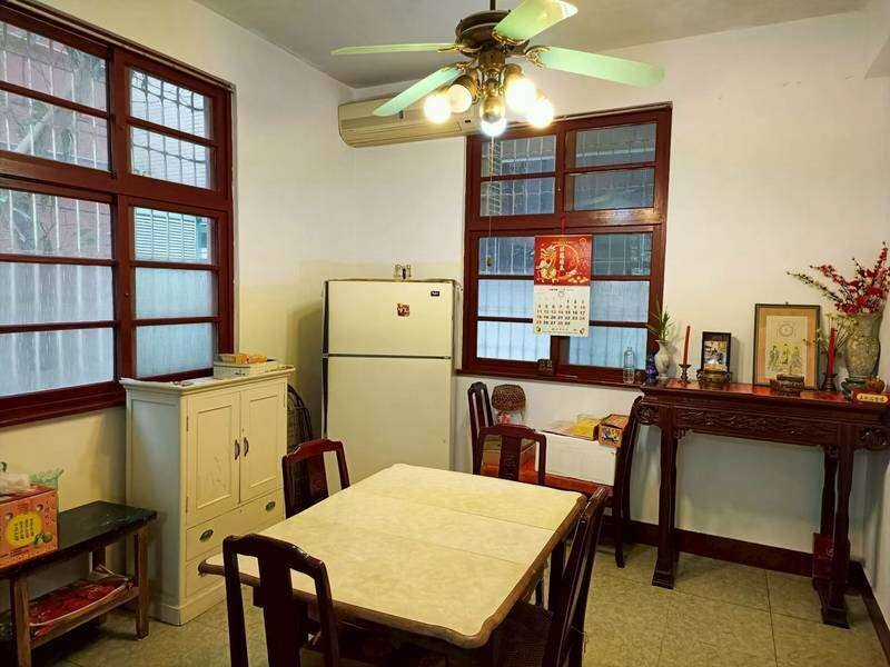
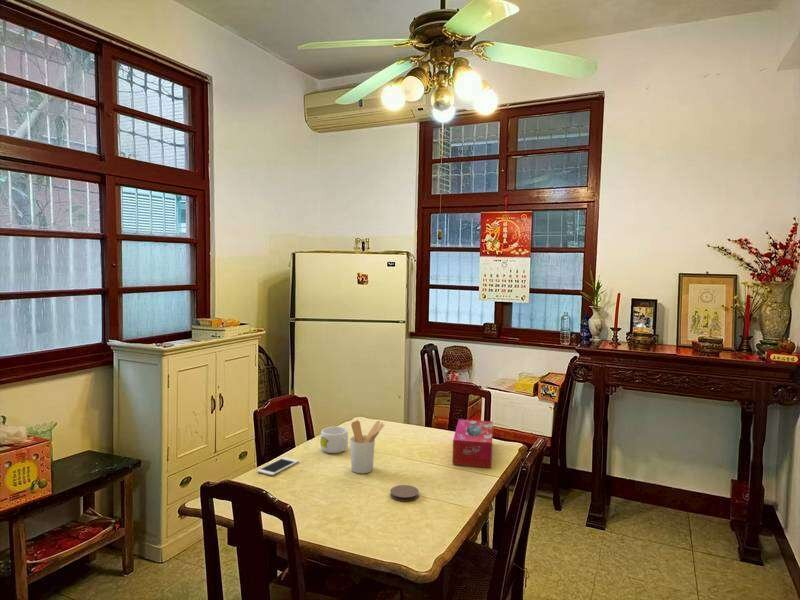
+ tissue box [452,418,494,469]
+ cell phone [256,456,300,476]
+ utensil holder [349,419,386,474]
+ mug [320,425,349,454]
+ coaster [389,484,420,502]
